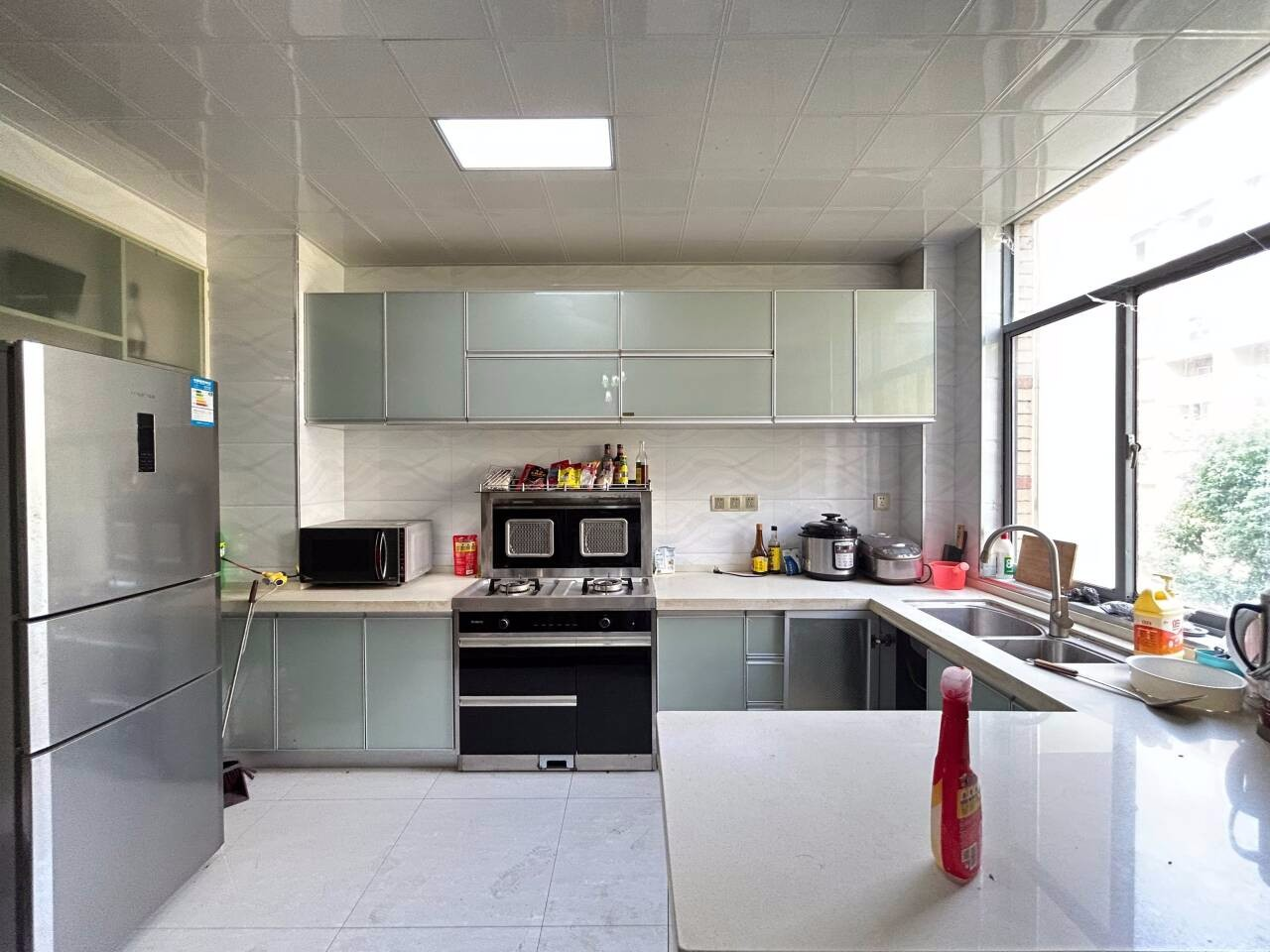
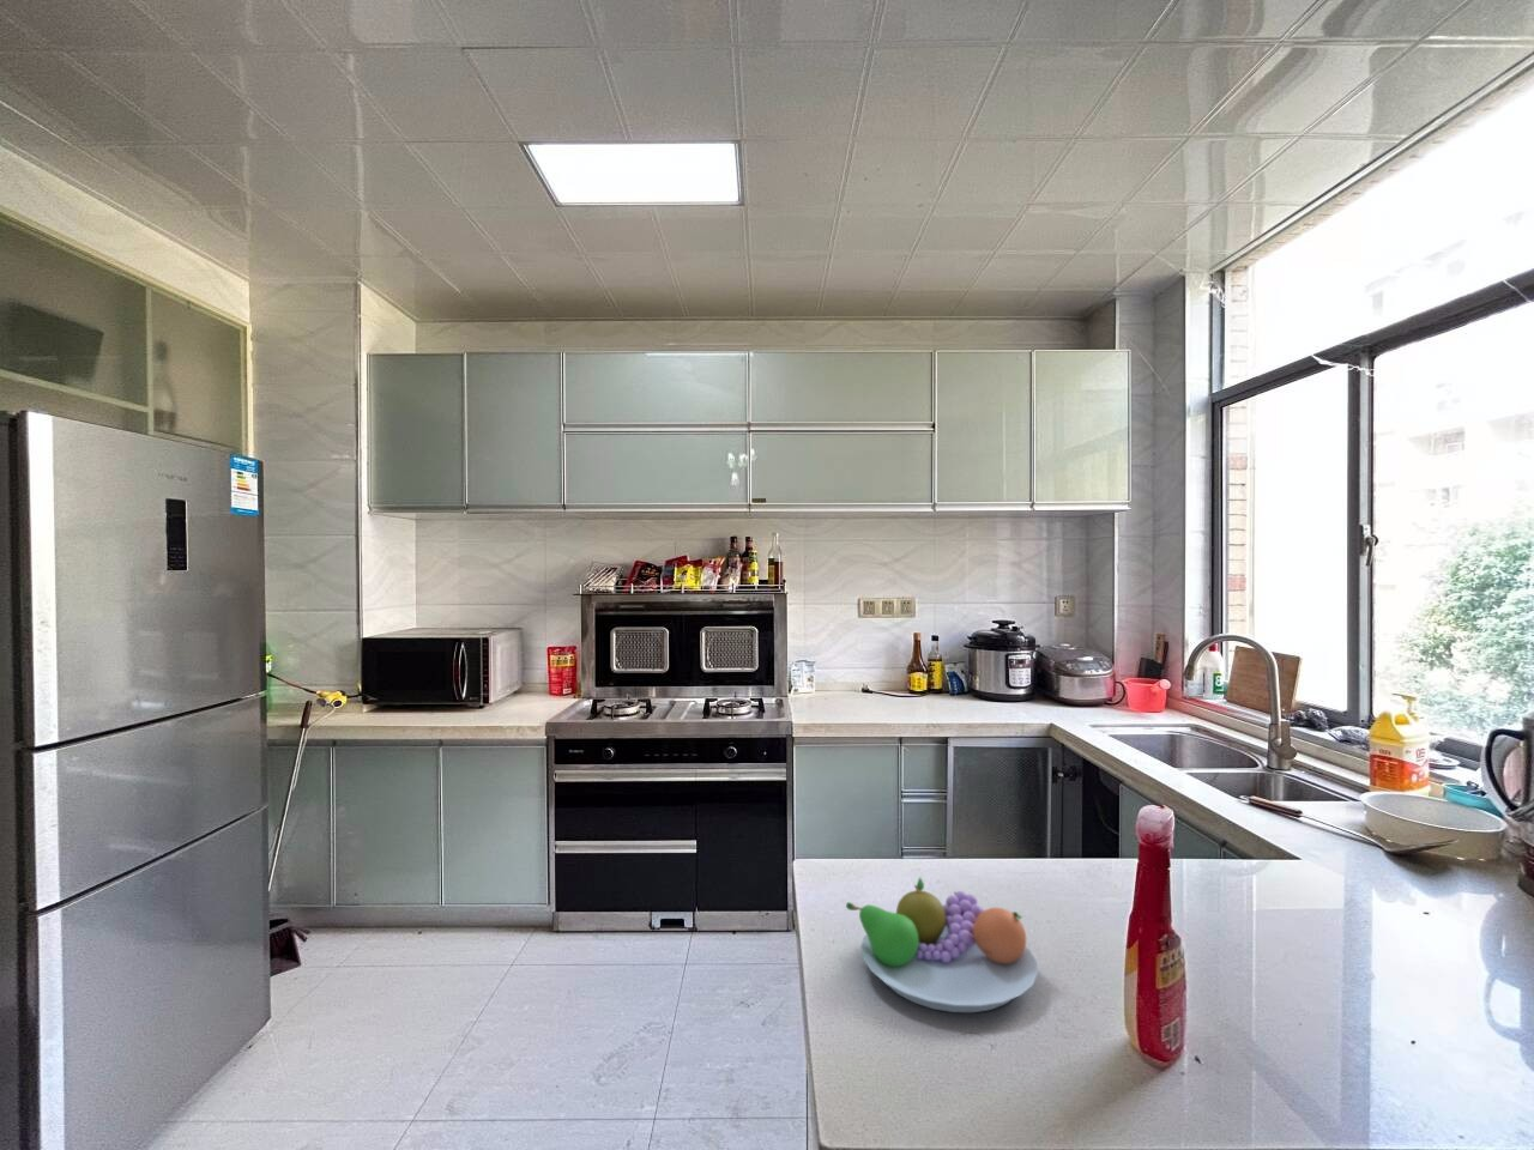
+ fruit bowl [844,876,1039,1013]
